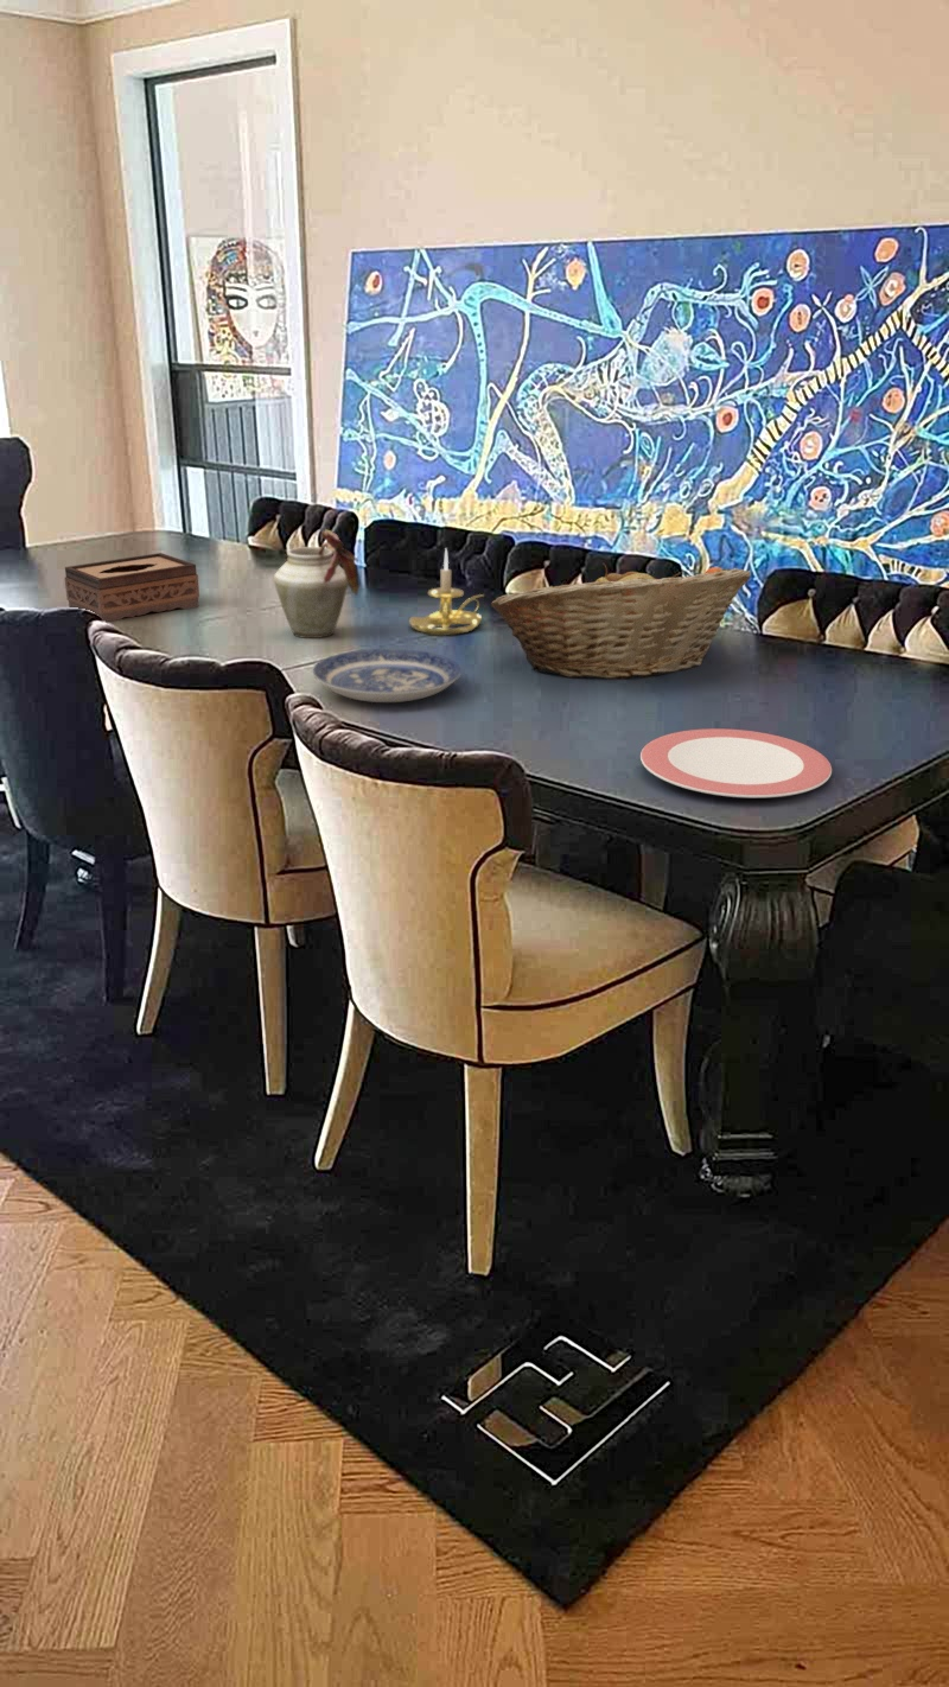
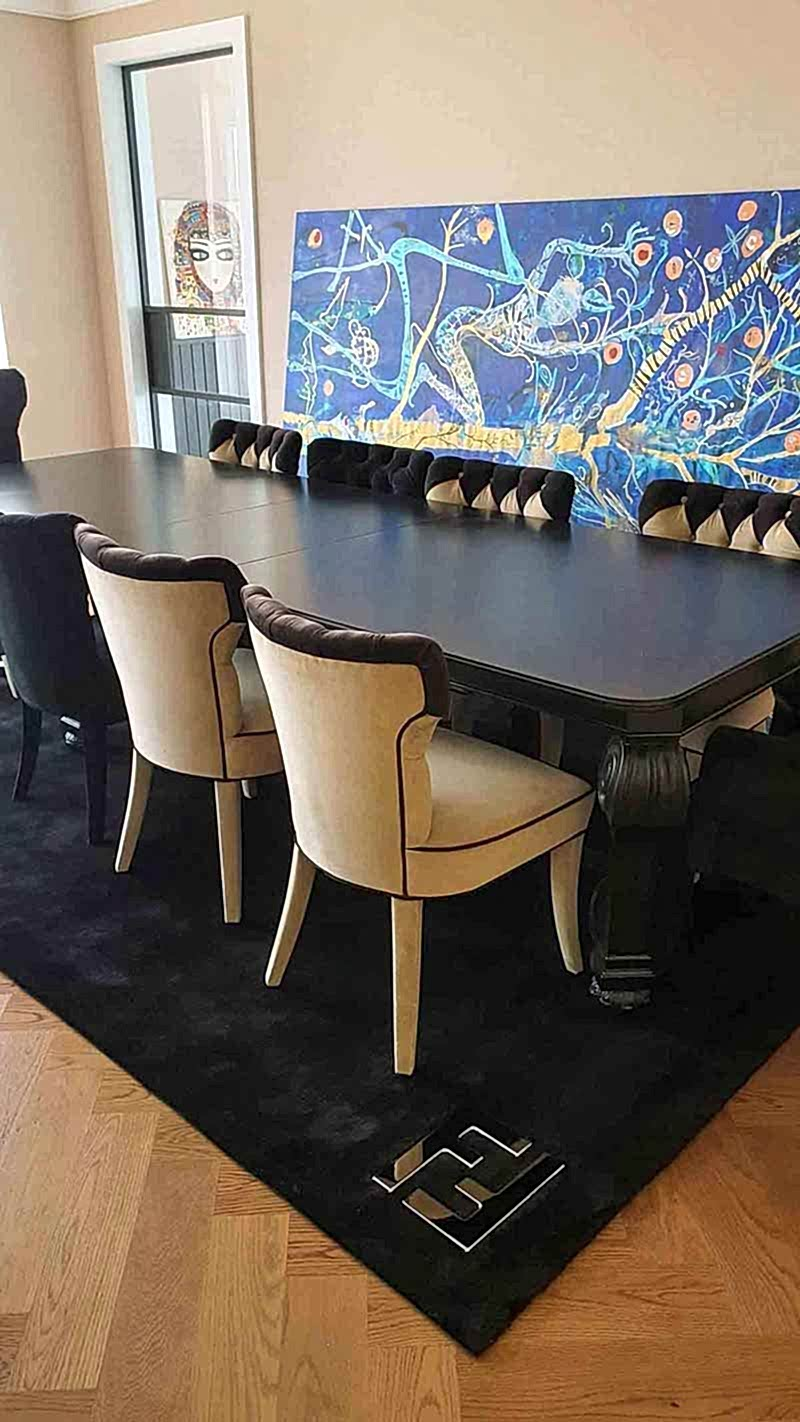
- plate [639,727,833,798]
- candle holder [408,547,485,637]
- tissue box [64,552,200,623]
- fruit basket [490,561,752,680]
- plate [312,648,463,704]
- vase [273,528,361,639]
